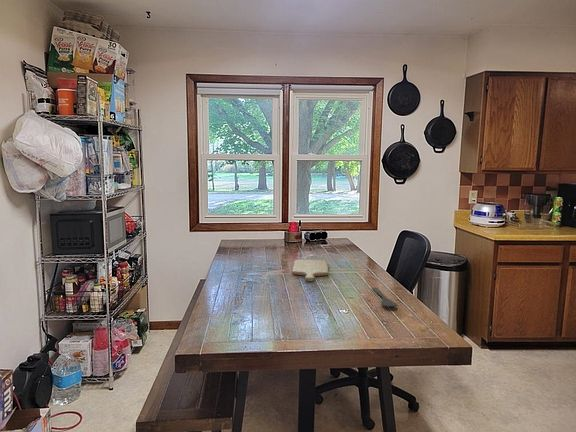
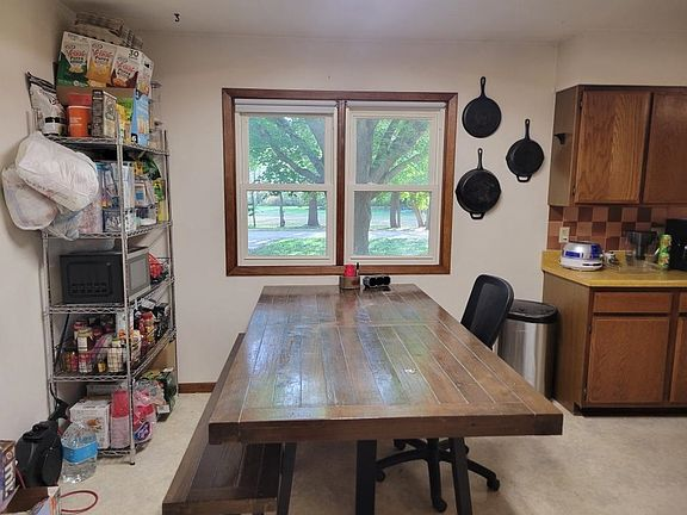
- spoon [371,286,399,308]
- chopping board [291,259,329,282]
